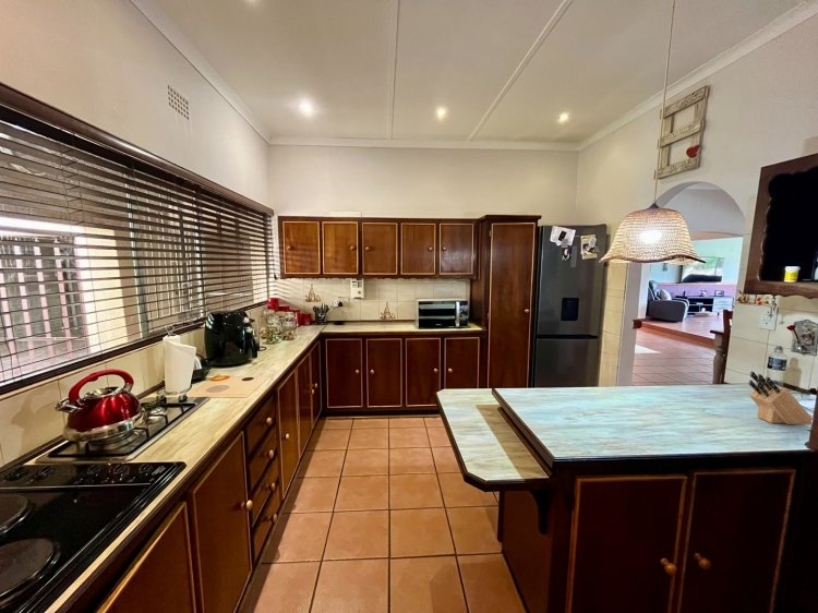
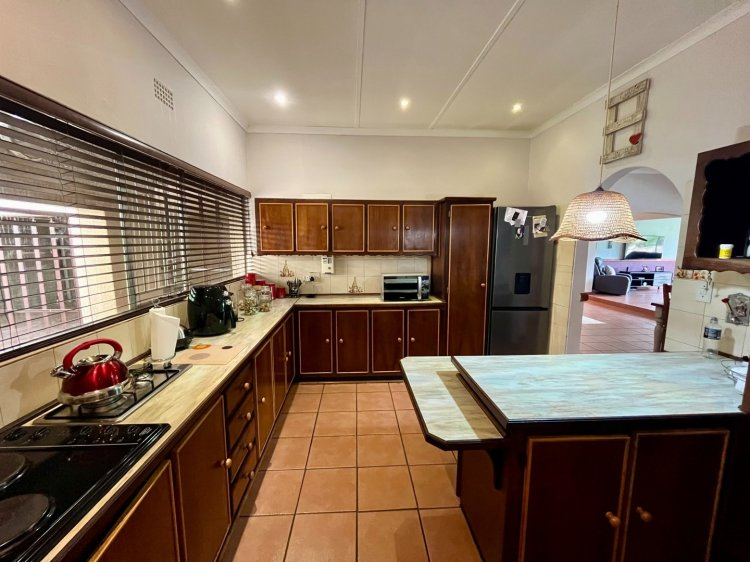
- knife block [747,370,814,425]
